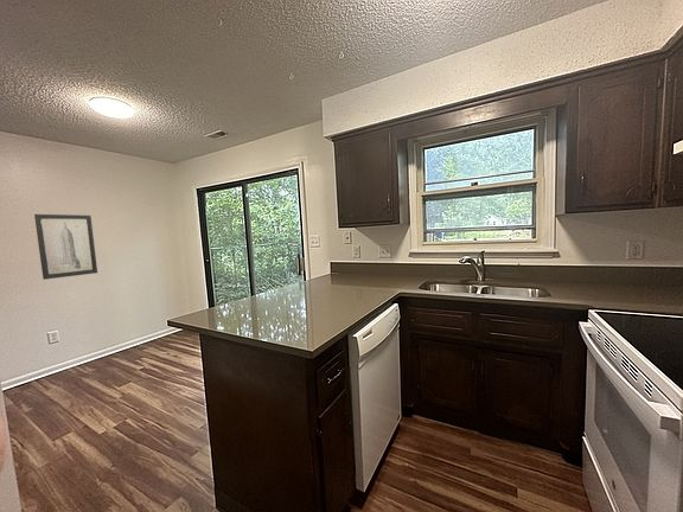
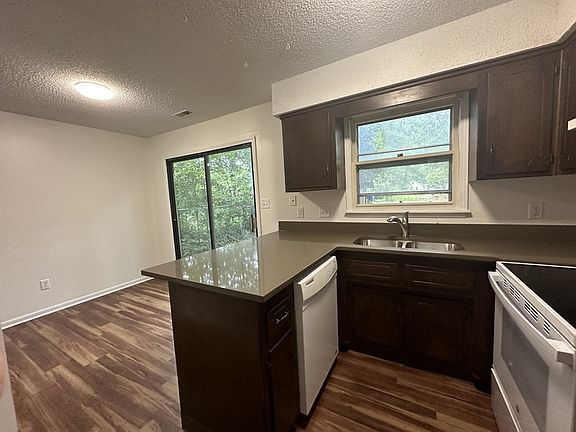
- wall art [33,213,98,281]
